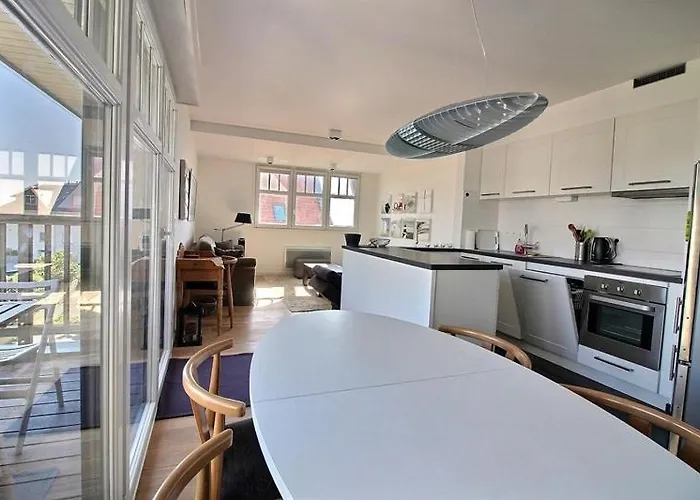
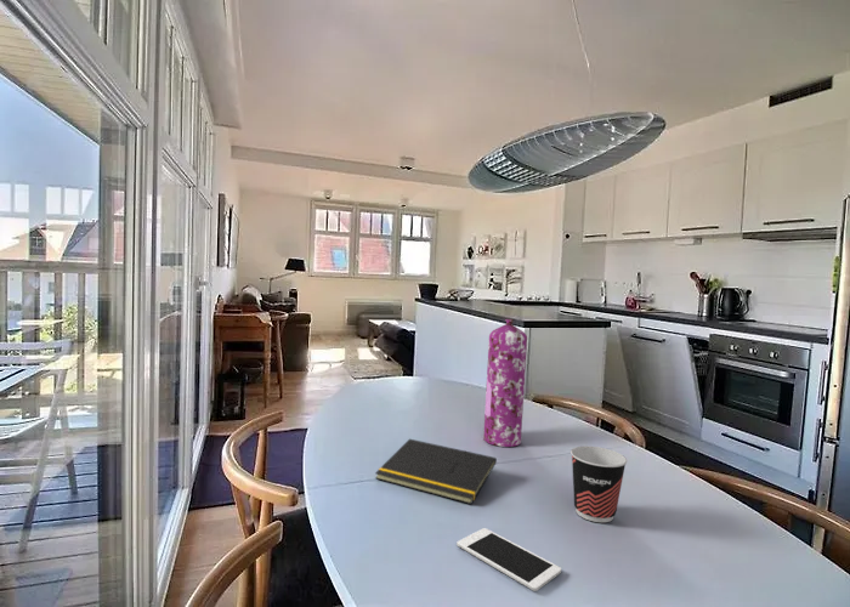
+ notepad [374,438,498,505]
+ gas cylinder [482,318,528,448]
+ cell phone [455,527,562,592]
+ cup [570,446,628,523]
